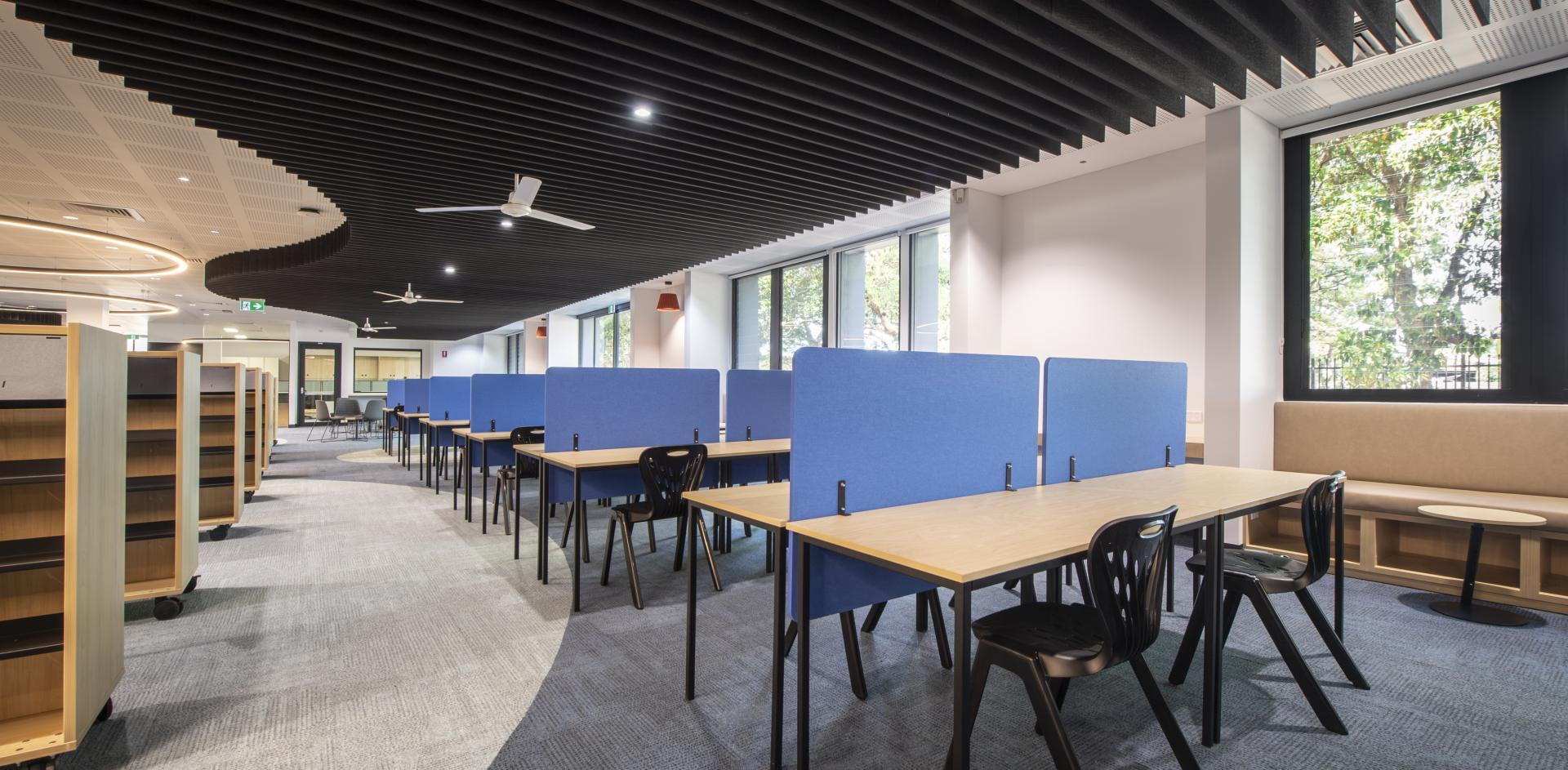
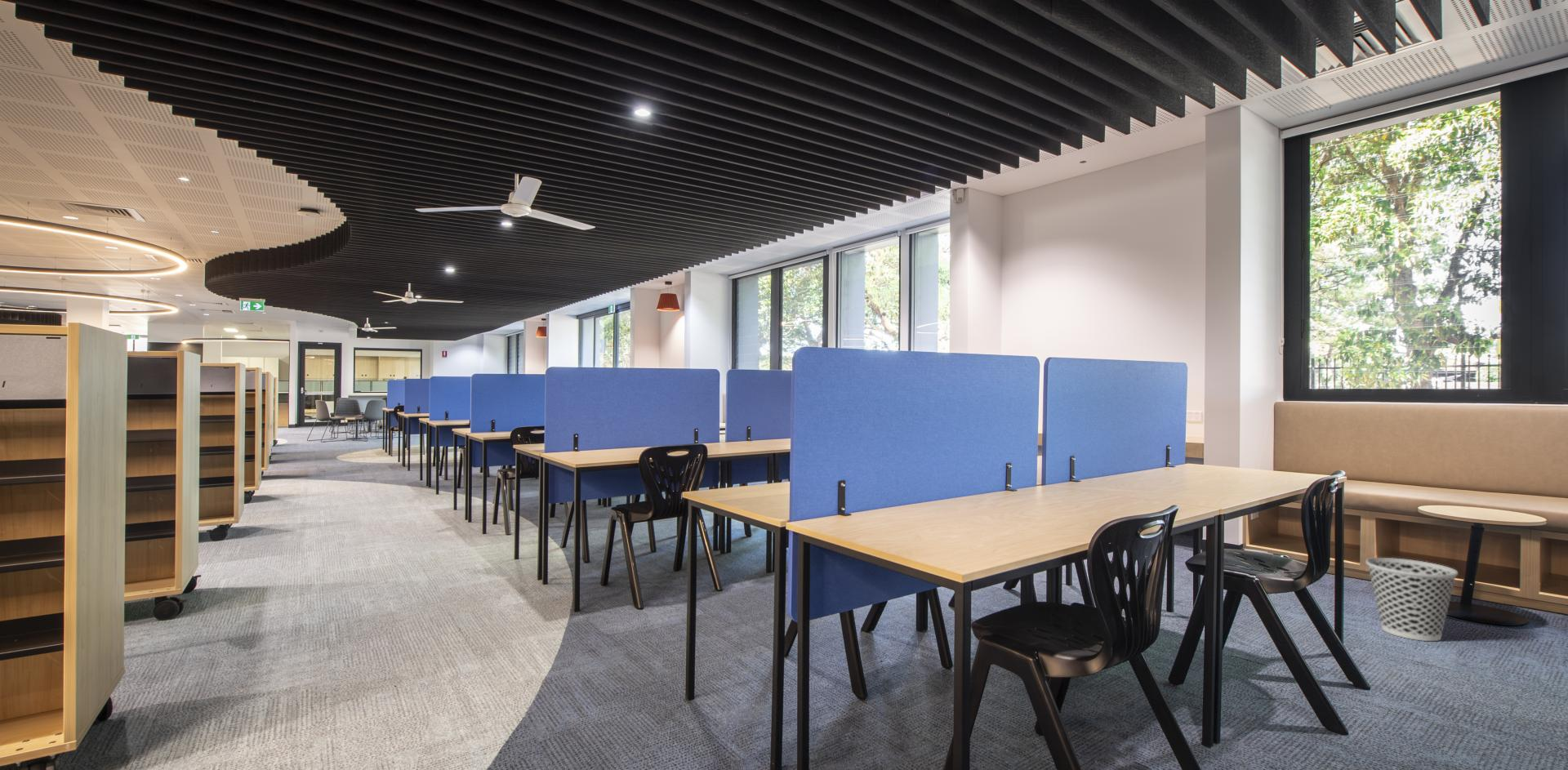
+ wastebasket [1365,557,1459,642]
